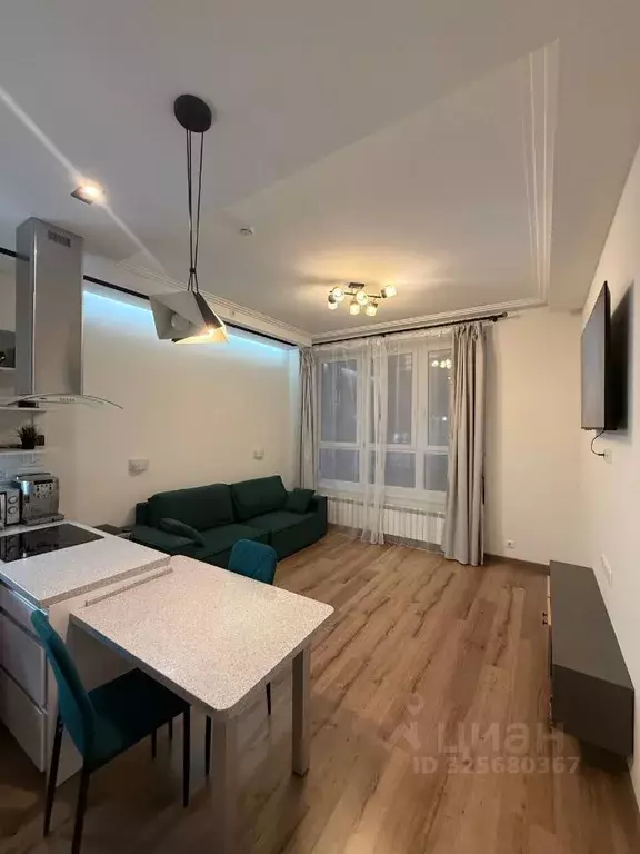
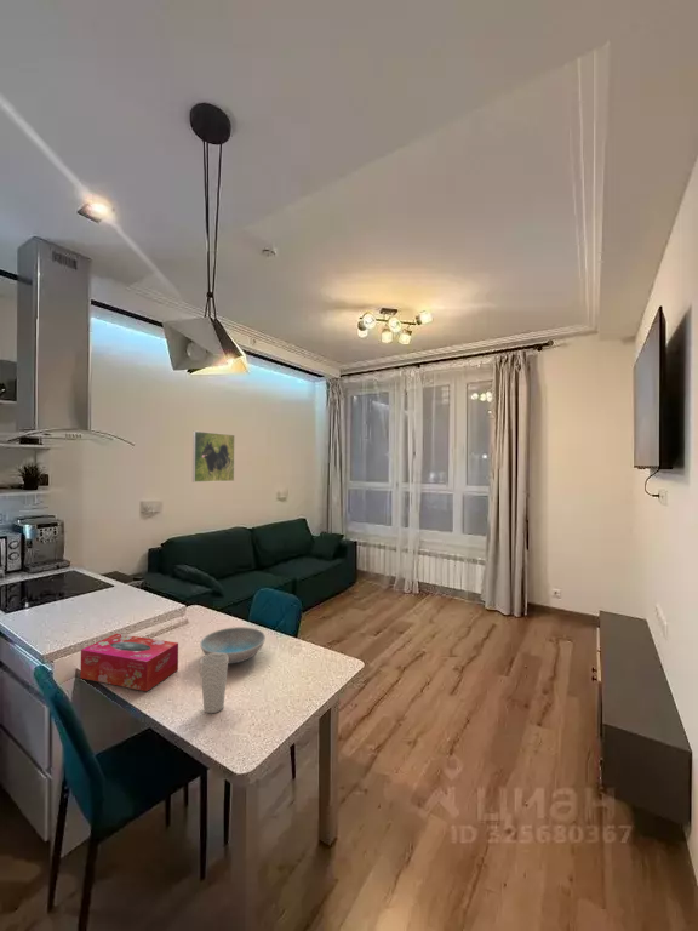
+ cup [199,653,229,714]
+ dish [199,626,267,666]
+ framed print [191,430,236,484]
+ tissue box [79,633,179,692]
